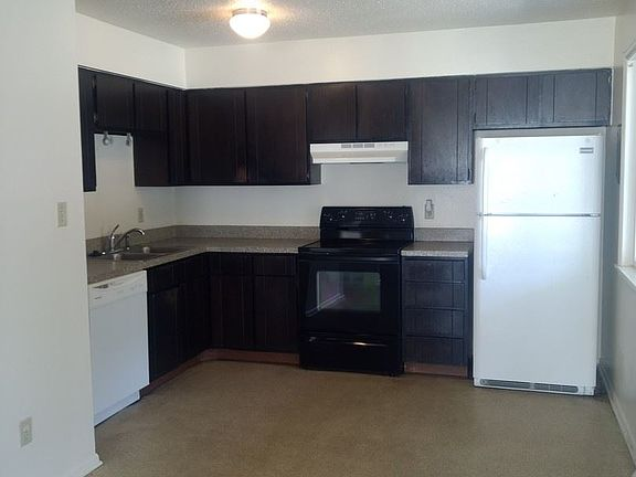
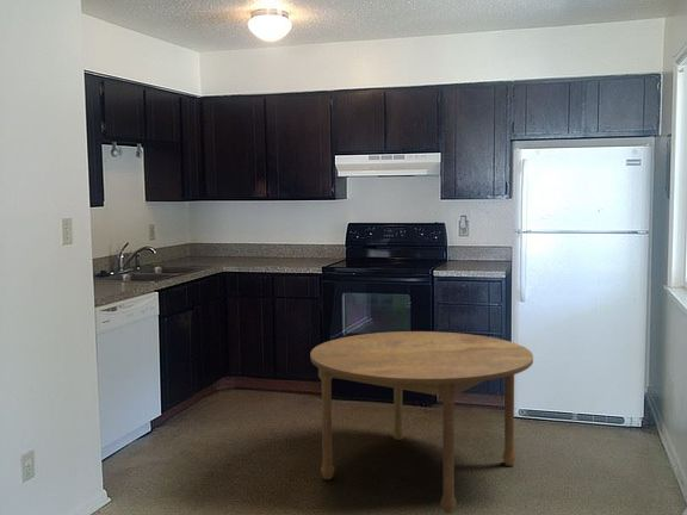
+ dining table [309,330,534,515]
